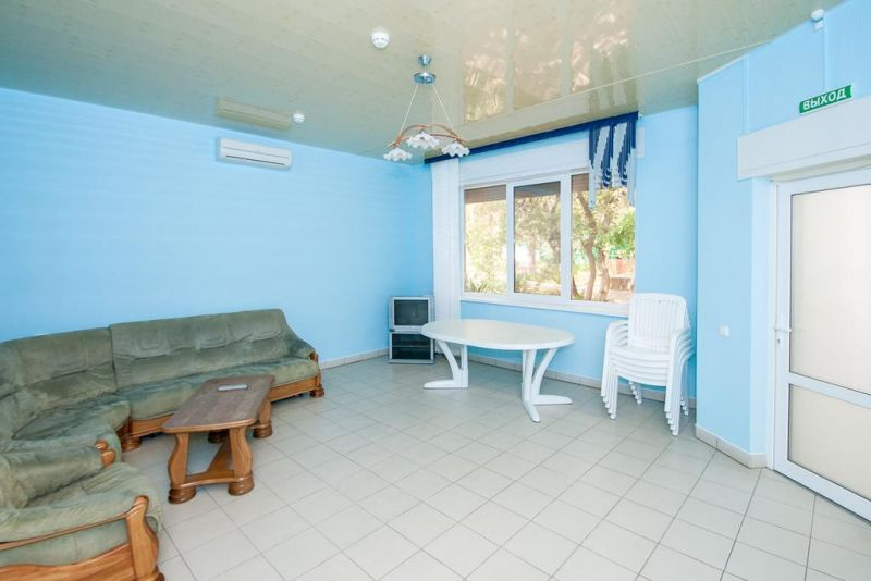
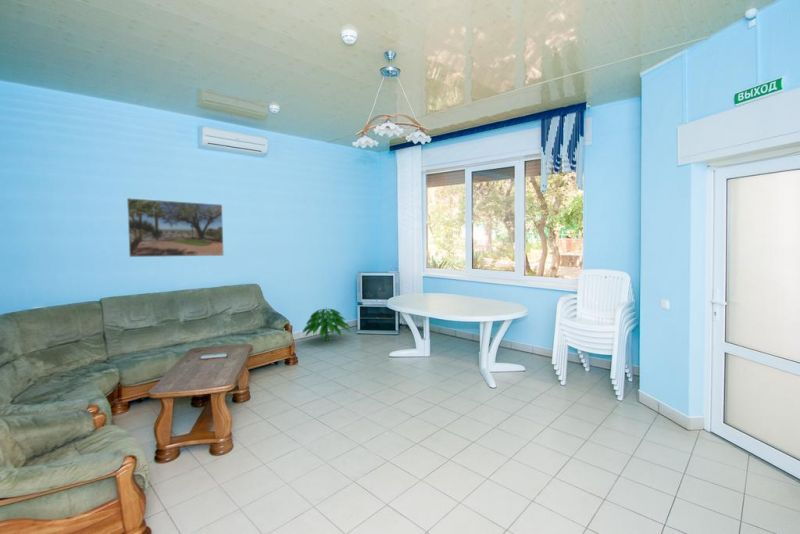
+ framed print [126,197,225,258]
+ indoor plant [301,308,352,342]
